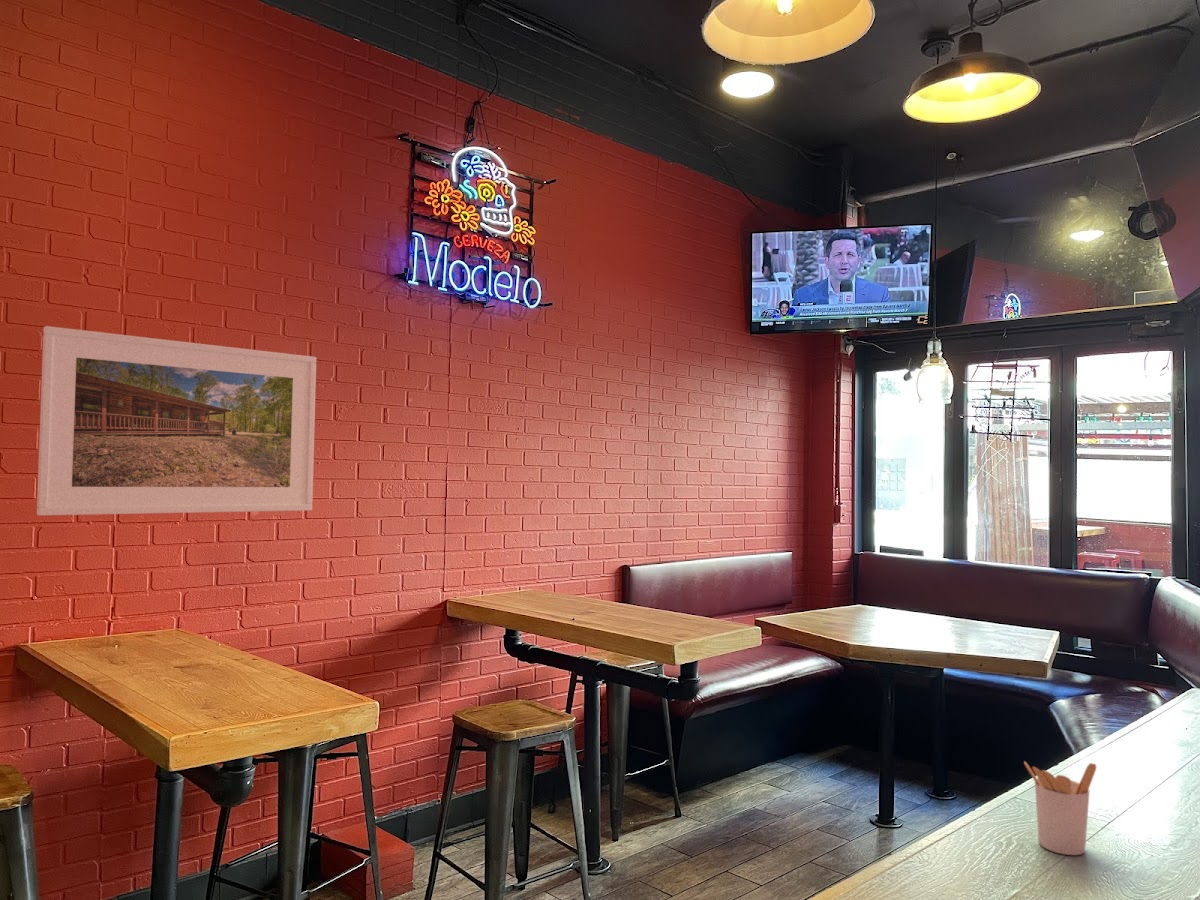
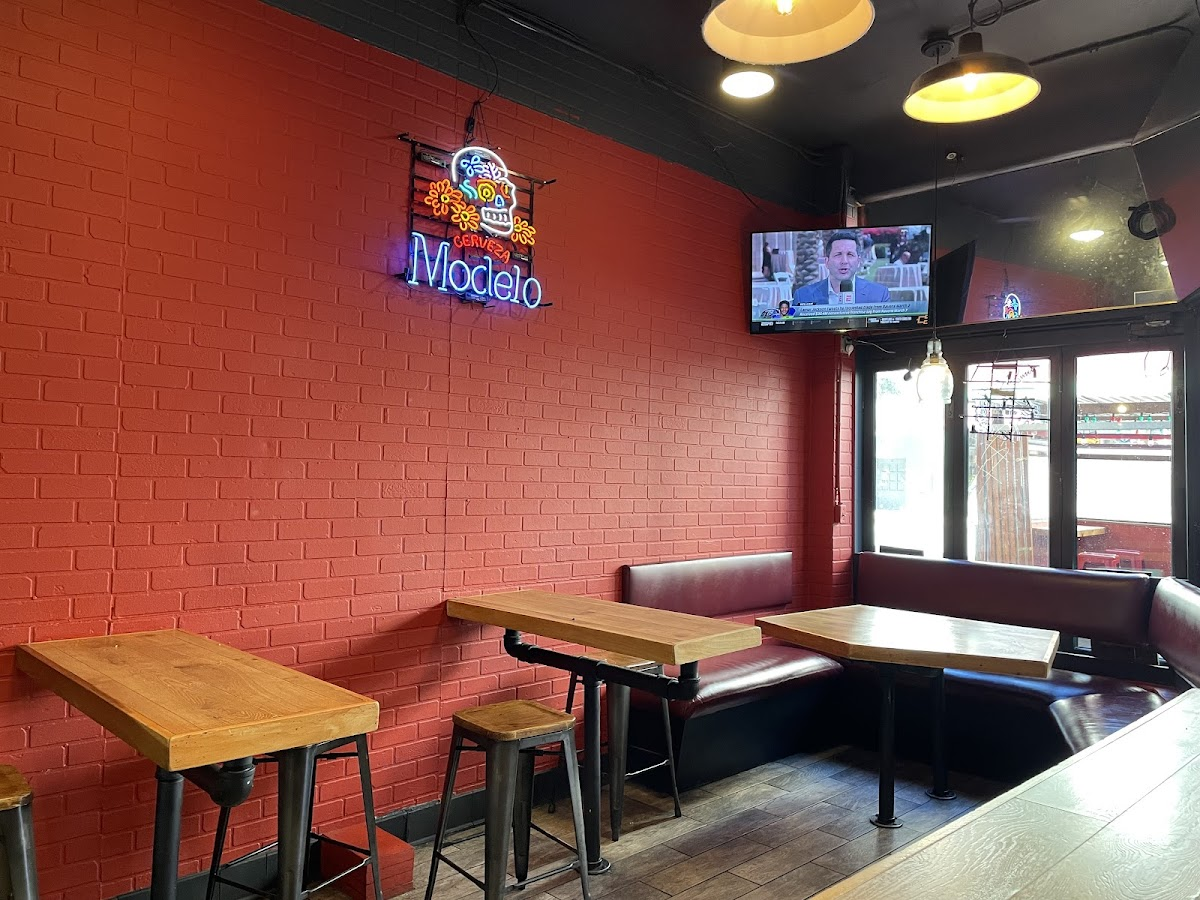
- utensil holder [1023,760,1097,856]
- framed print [36,325,317,516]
